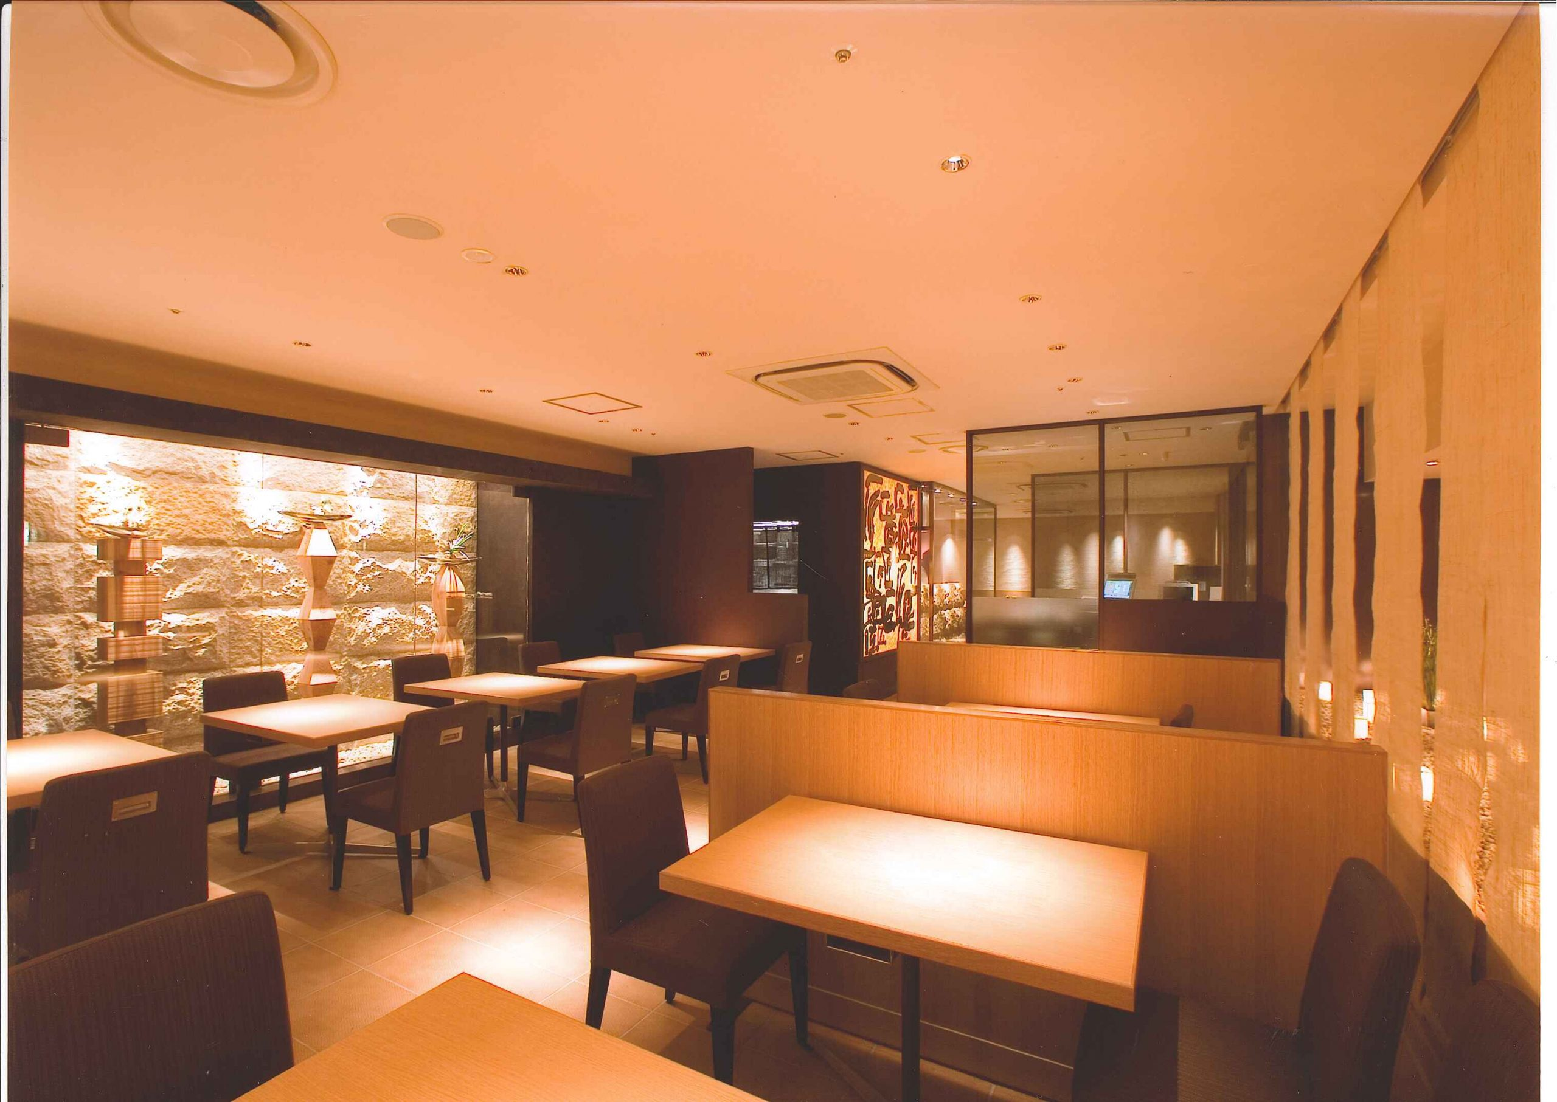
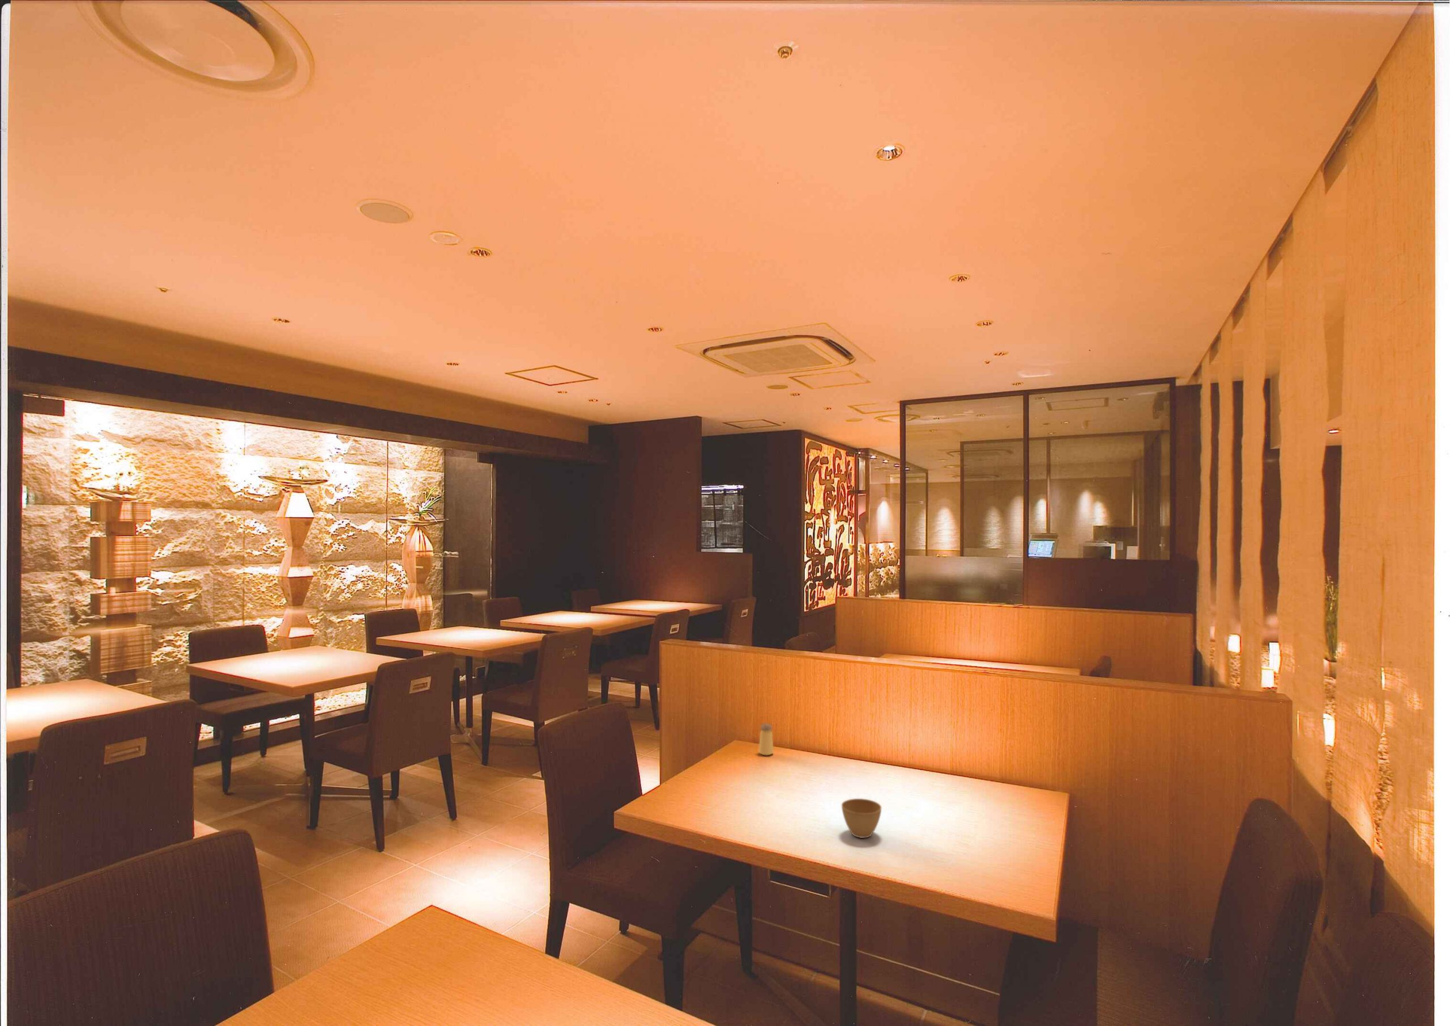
+ saltshaker [758,723,774,756]
+ flower pot [841,798,882,838]
